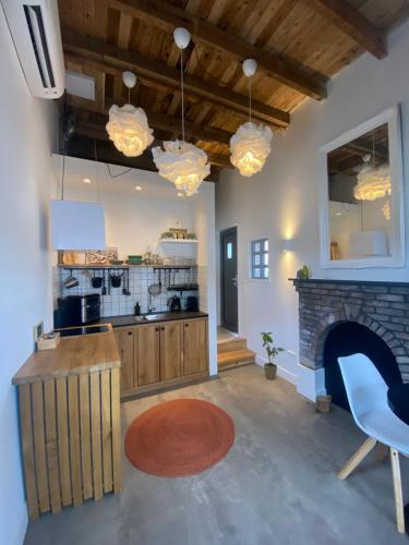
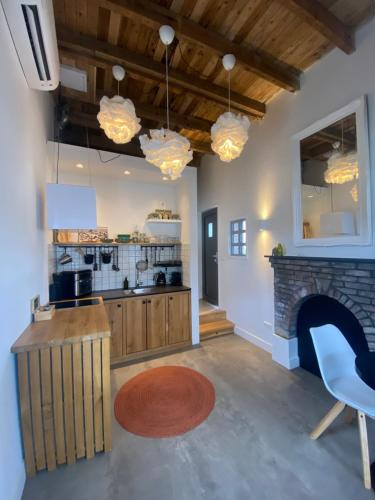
- watering can [305,395,333,414]
- house plant [260,331,287,380]
